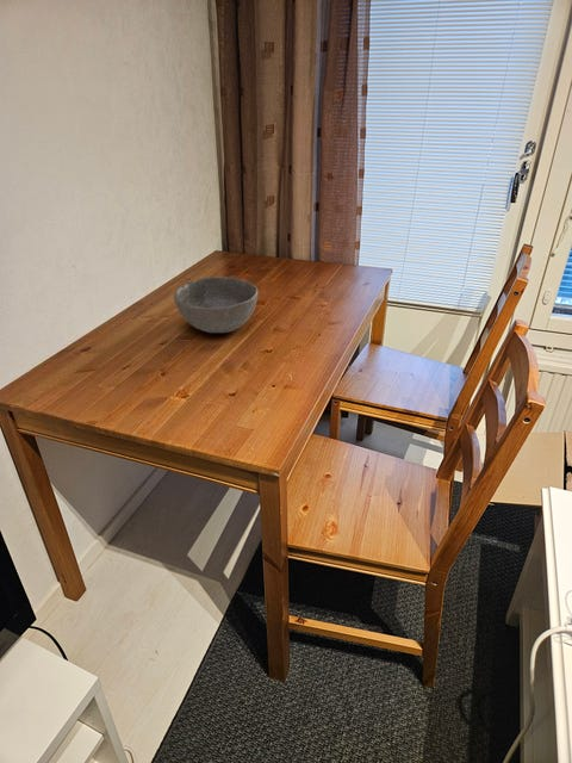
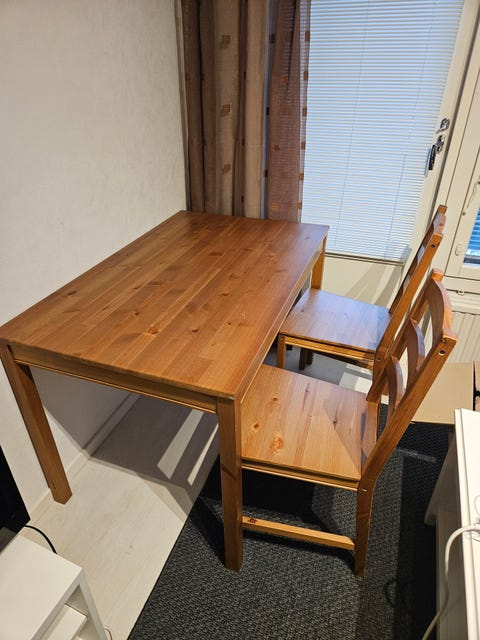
- bowl [173,275,259,334]
